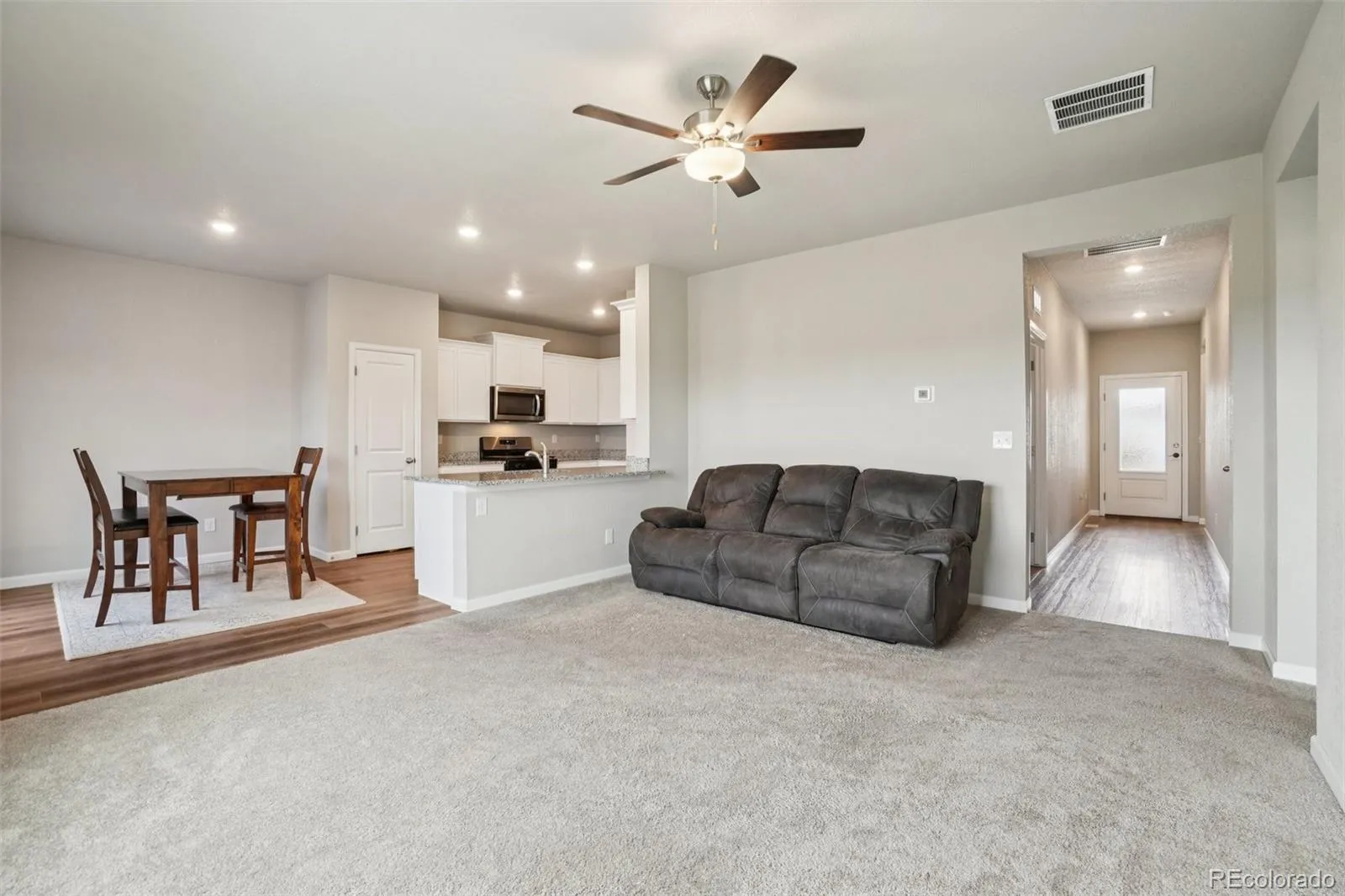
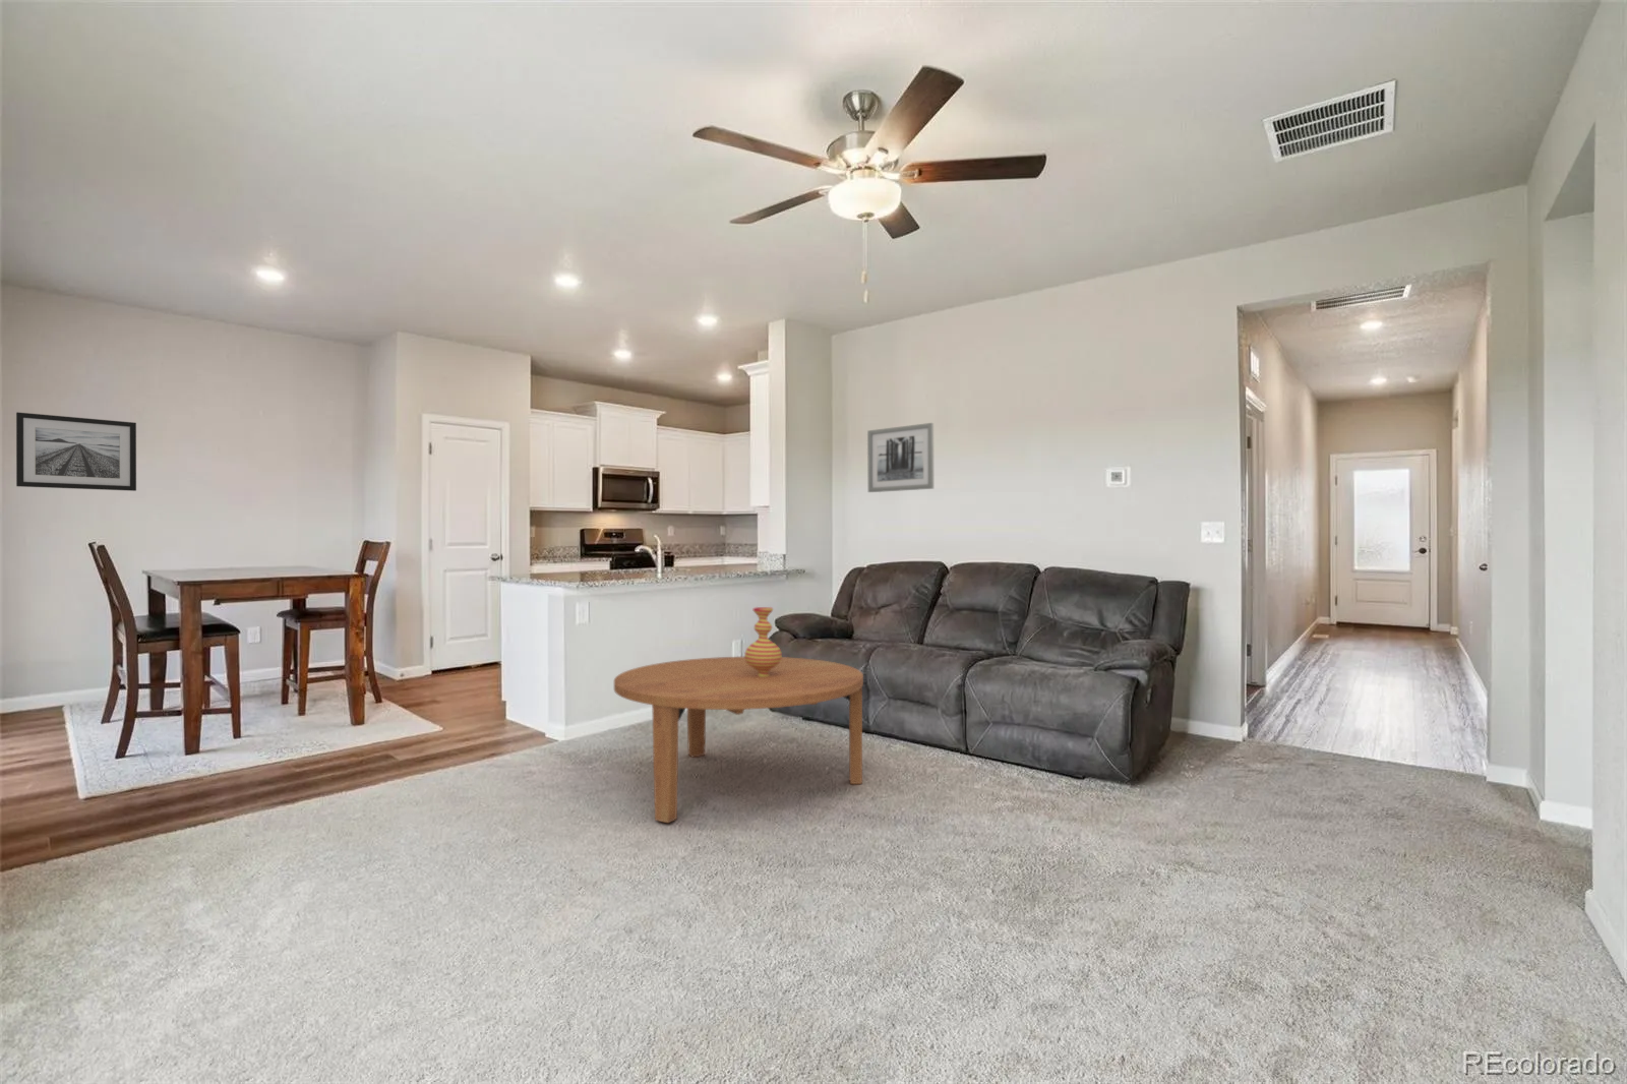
+ wall art [16,411,137,492]
+ coffee table [613,656,865,824]
+ wall art [866,422,935,494]
+ vase [743,606,783,676]
